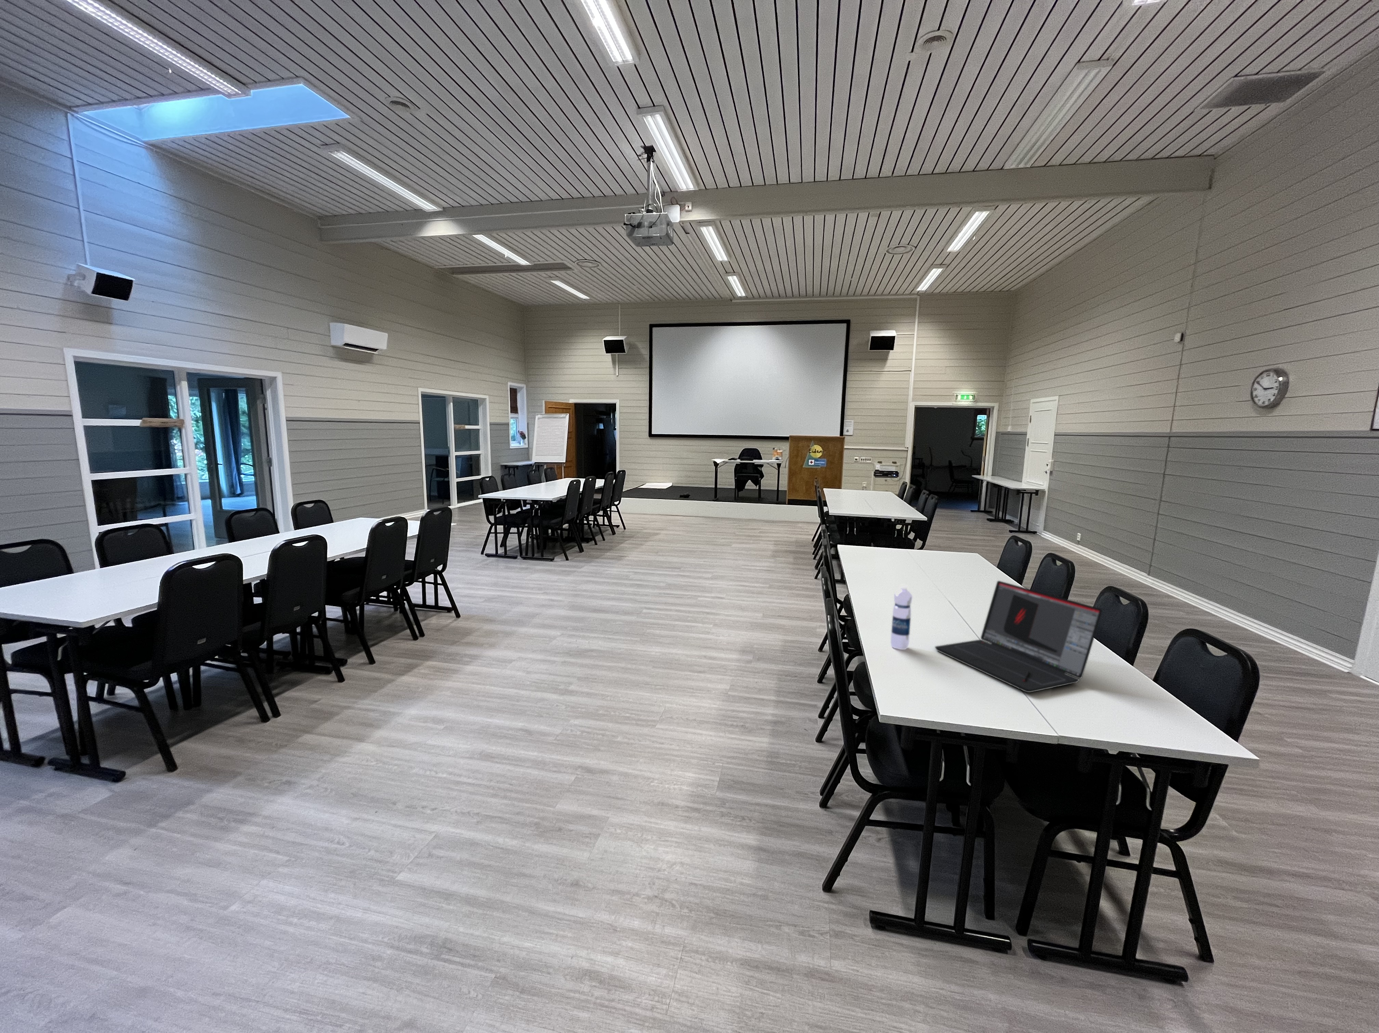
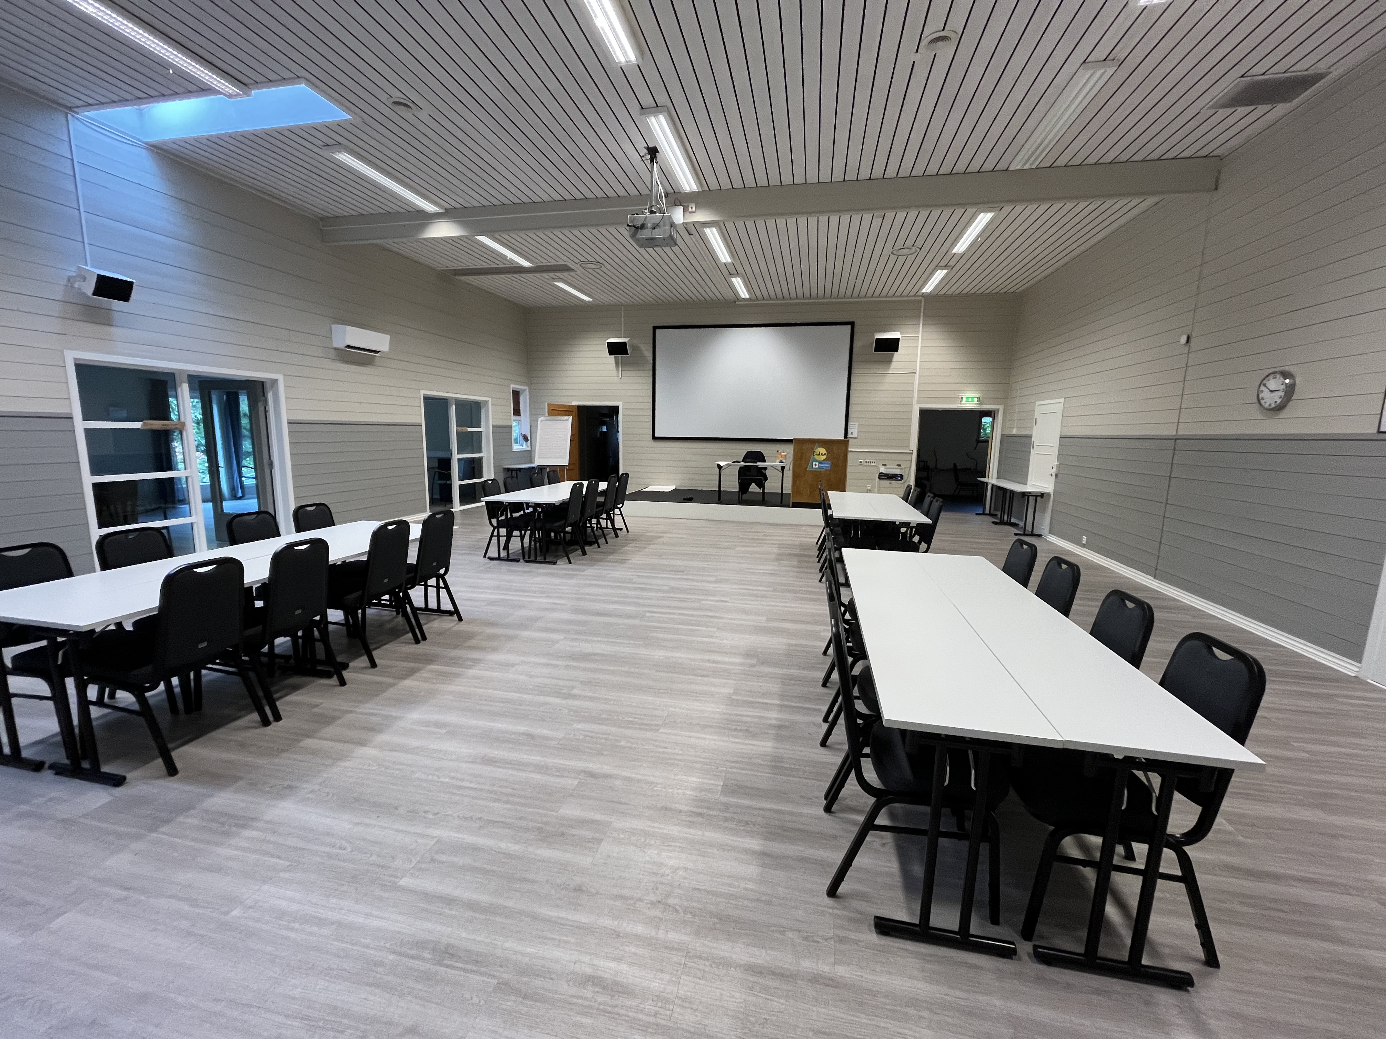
- water bottle [890,585,913,650]
- laptop [935,581,1102,692]
